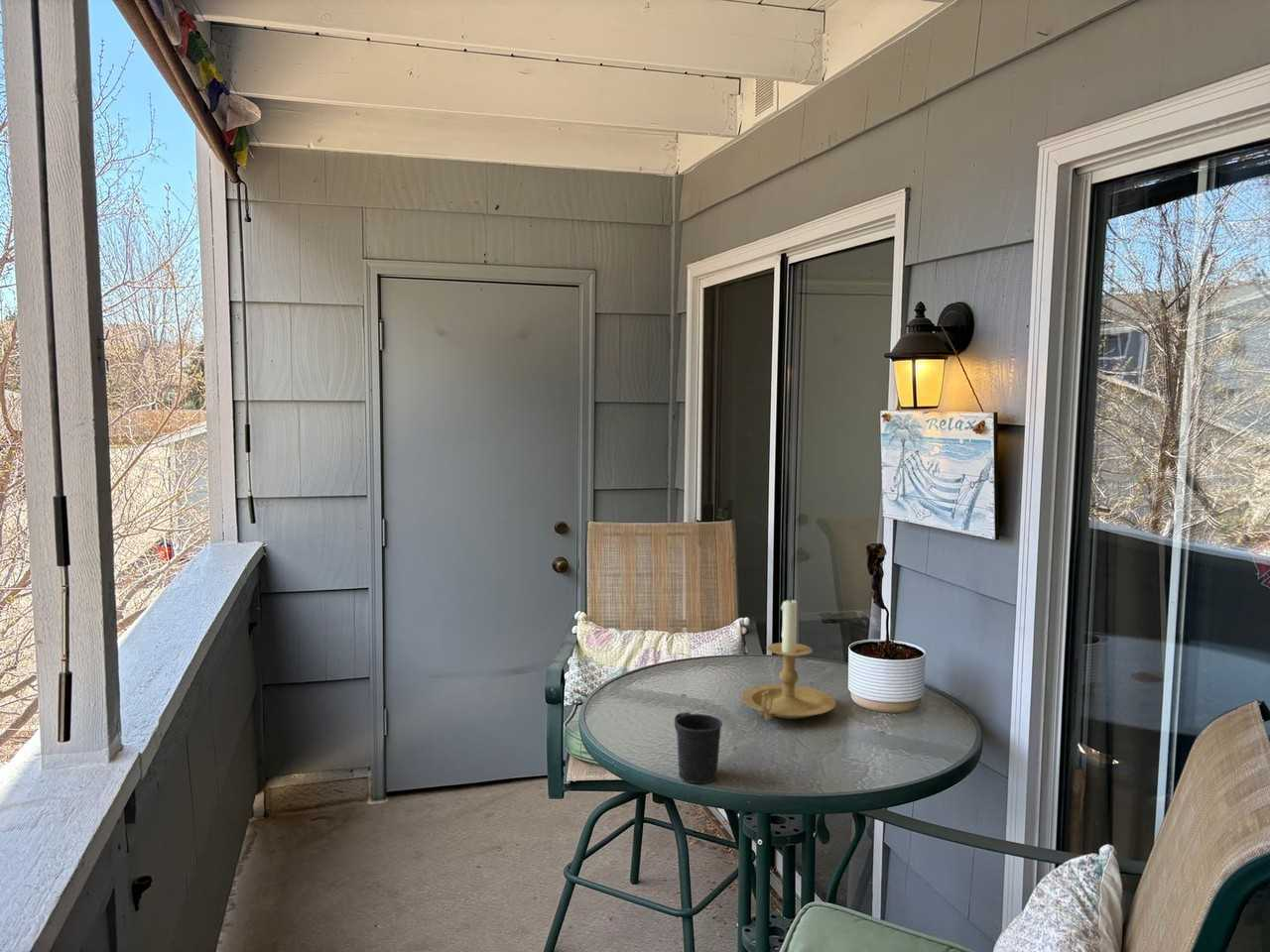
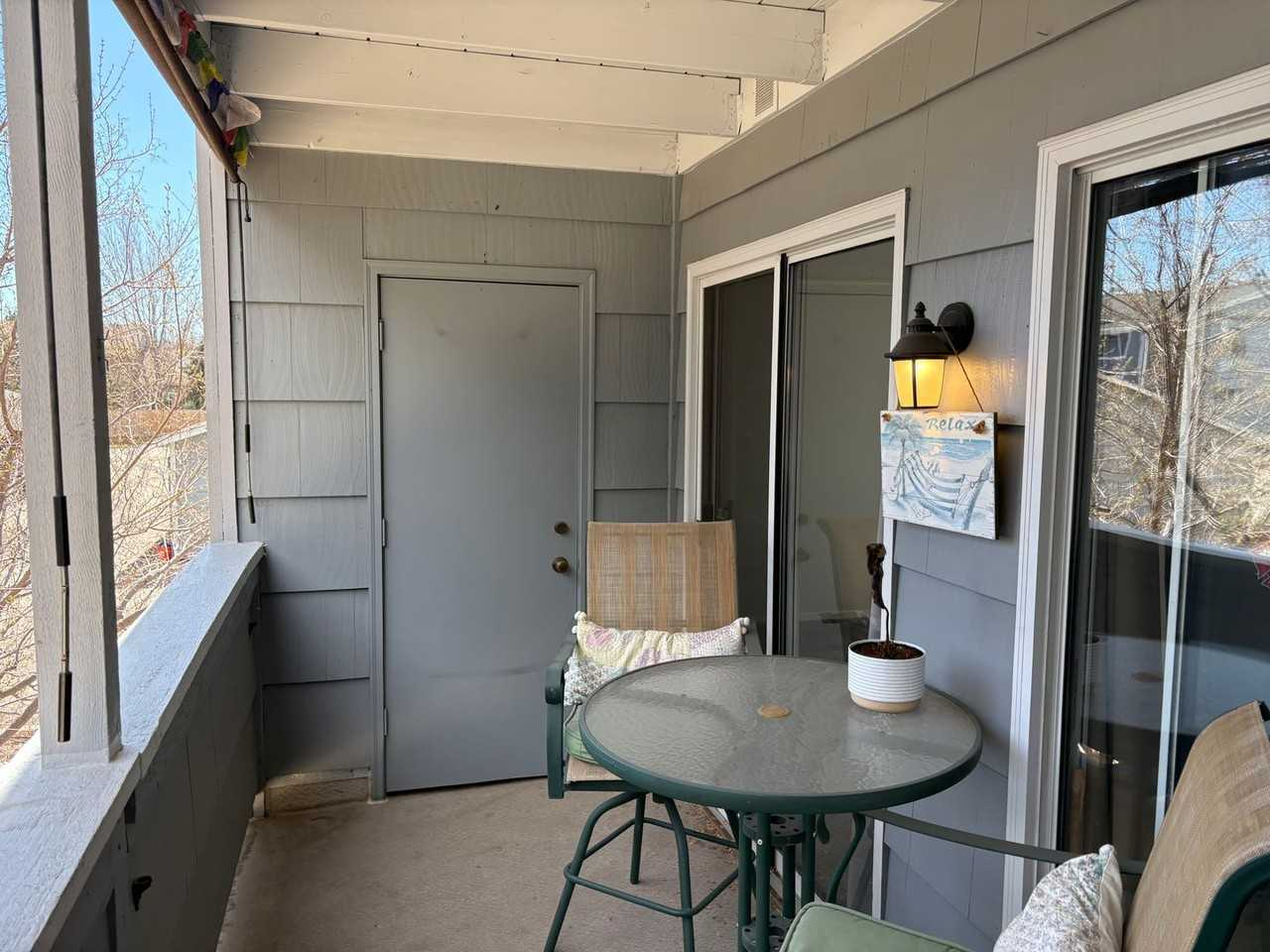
- mug [674,711,723,784]
- candle holder [740,595,837,721]
